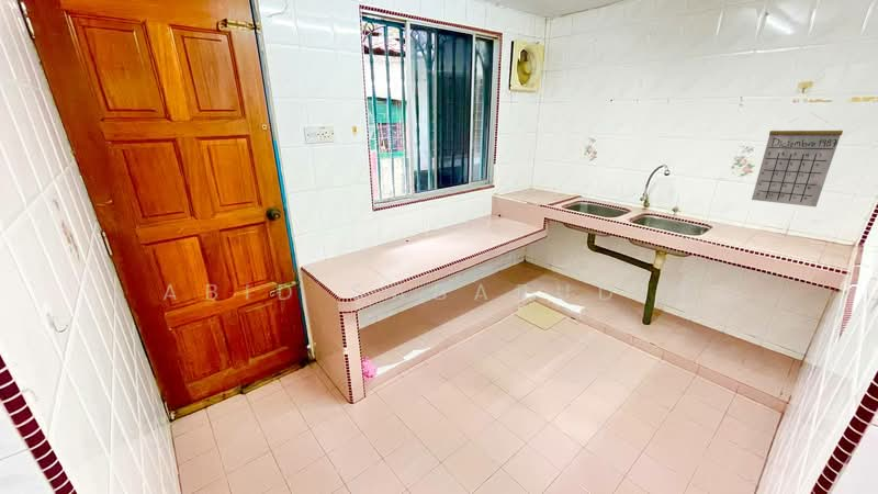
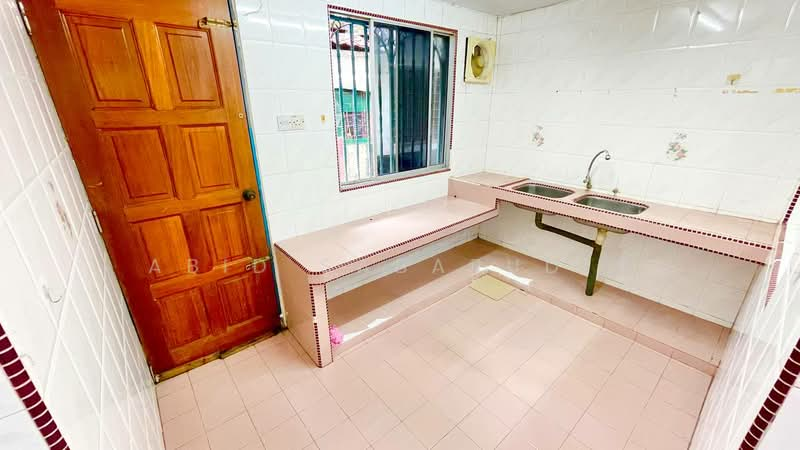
- calendar [751,112,844,207]
